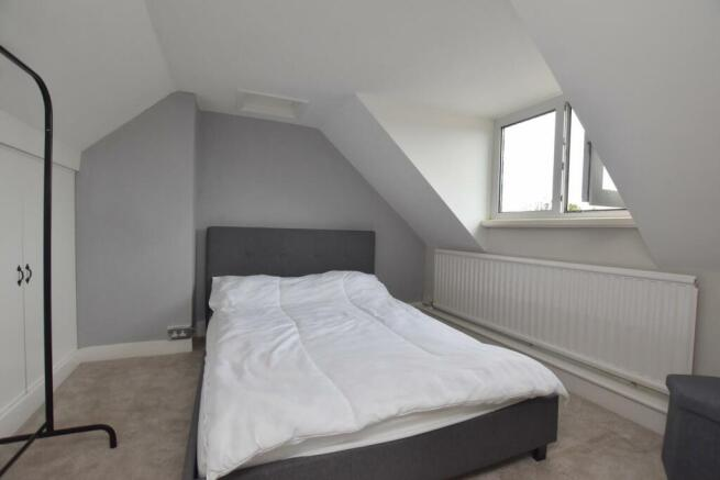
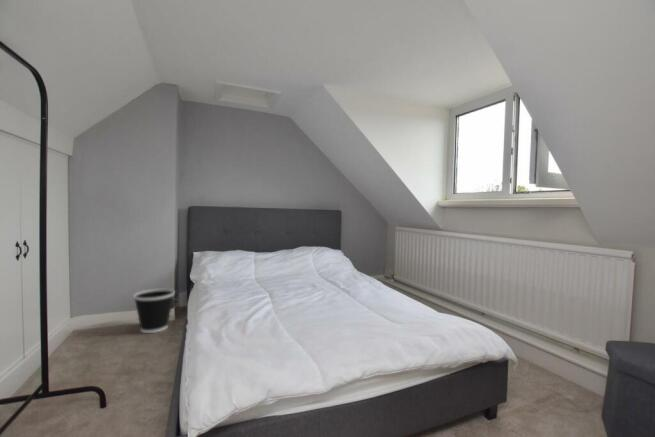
+ wastebasket [132,288,176,334]
